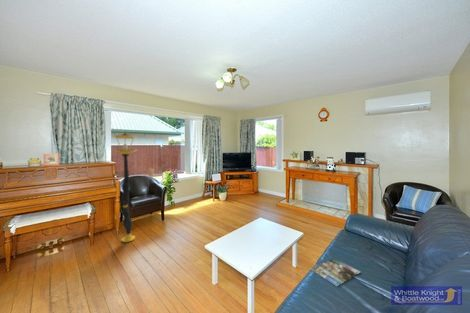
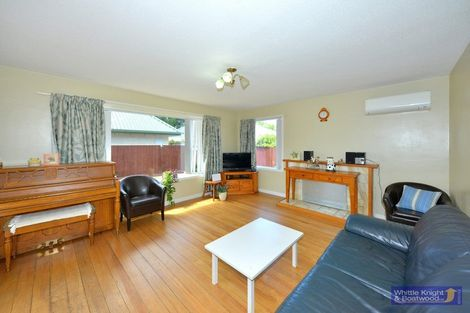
- magazine [310,257,361,287]
- floor lamp [112,132,138,243]
